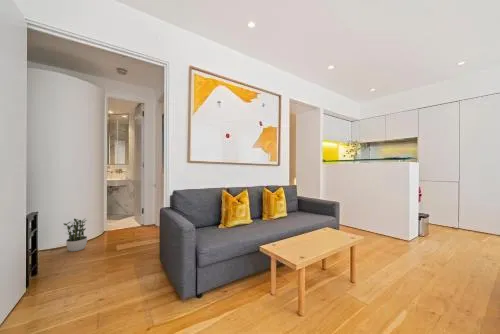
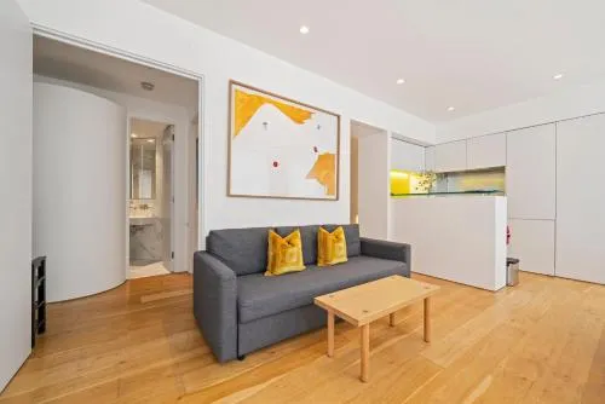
- potted plant [63,217,88,252]
